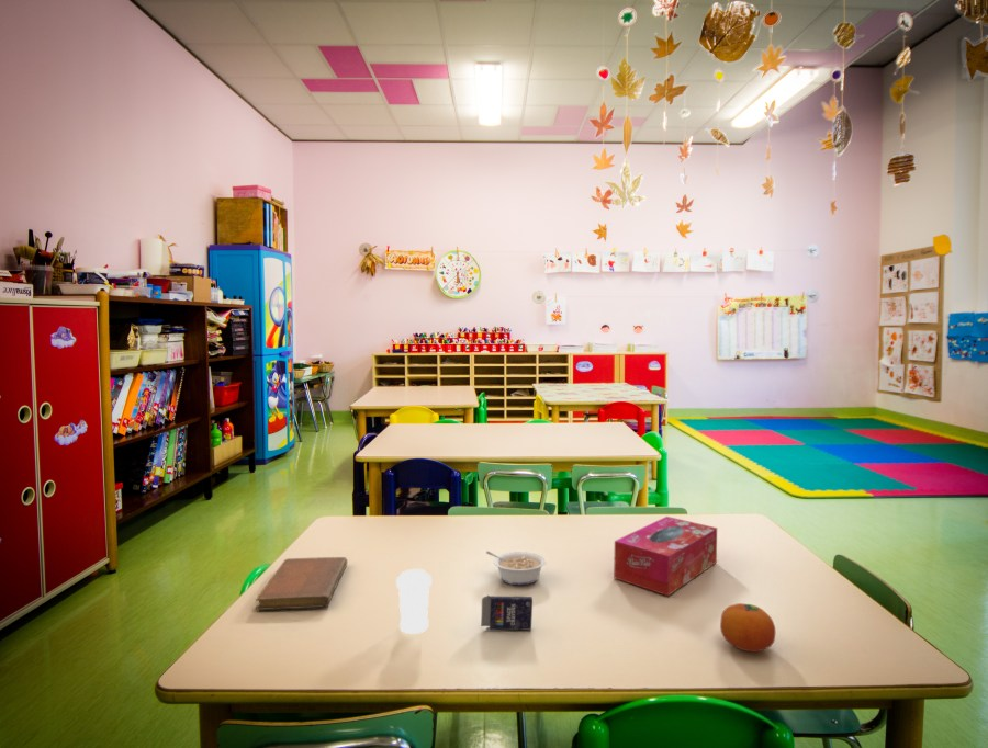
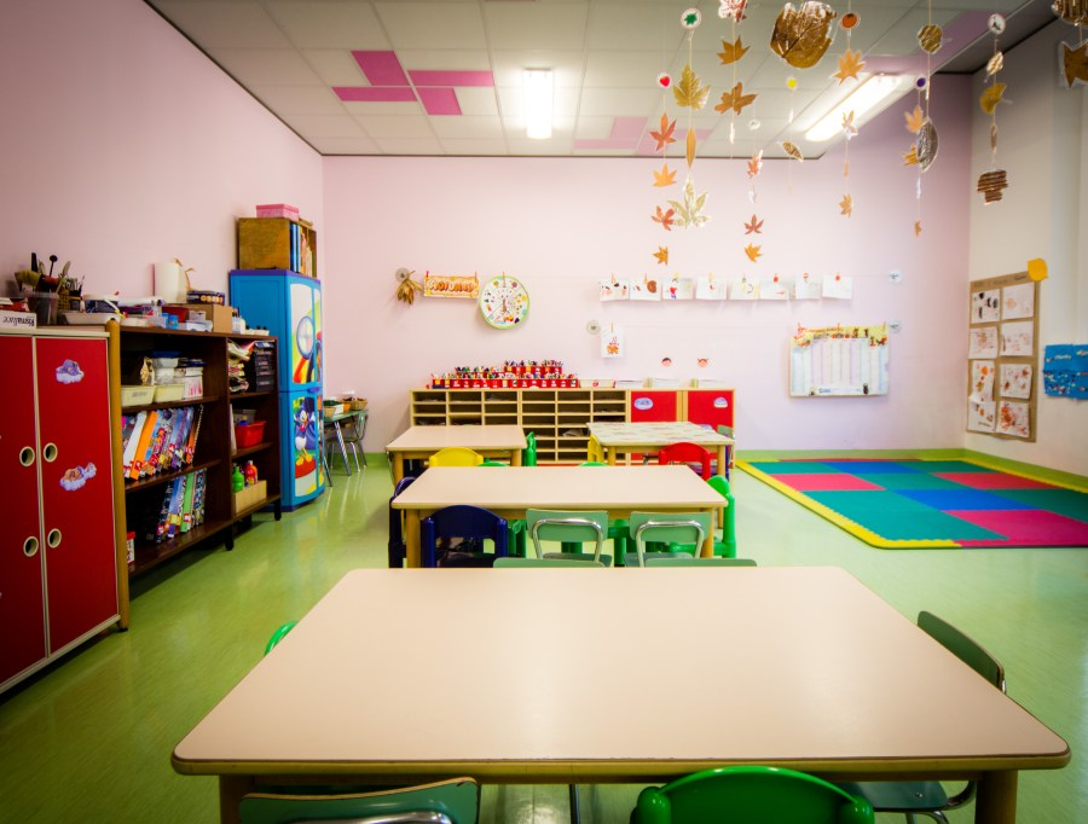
- cup [395,568,433,635]
- crayon box [480,594,534,632]
- fruit [719,602,776,653]
- notebook [255,556,348,611]
- tissue box [613,515,718,597]
- legume [485,549,547,586]
